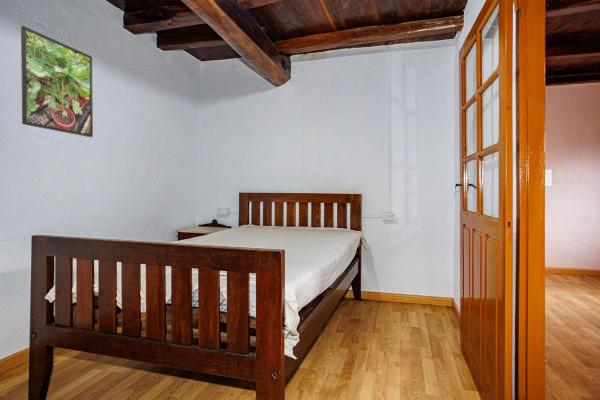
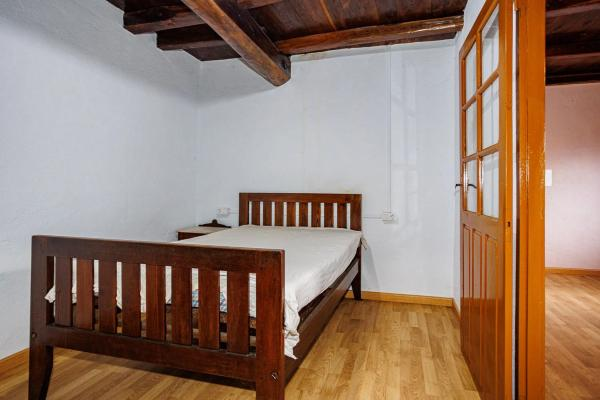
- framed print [20,25,94,138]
